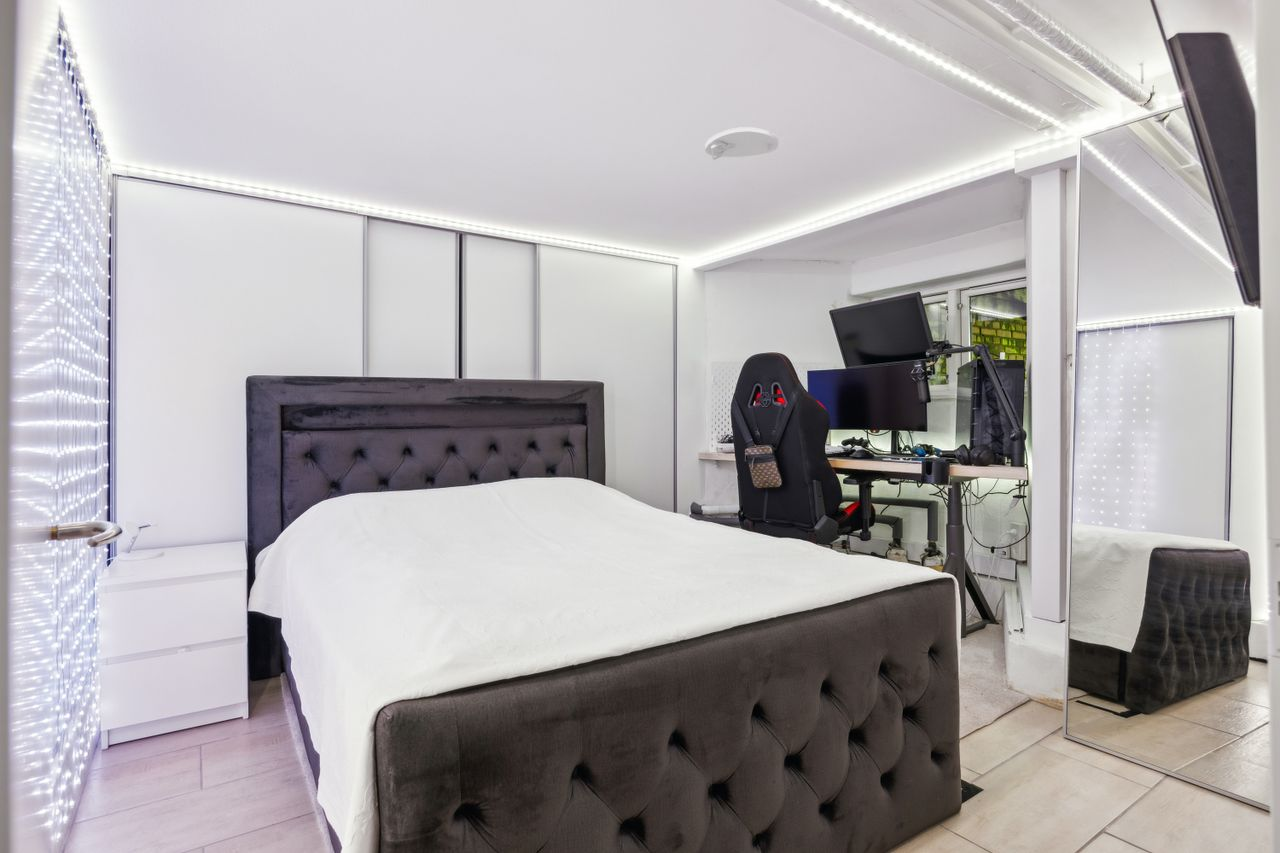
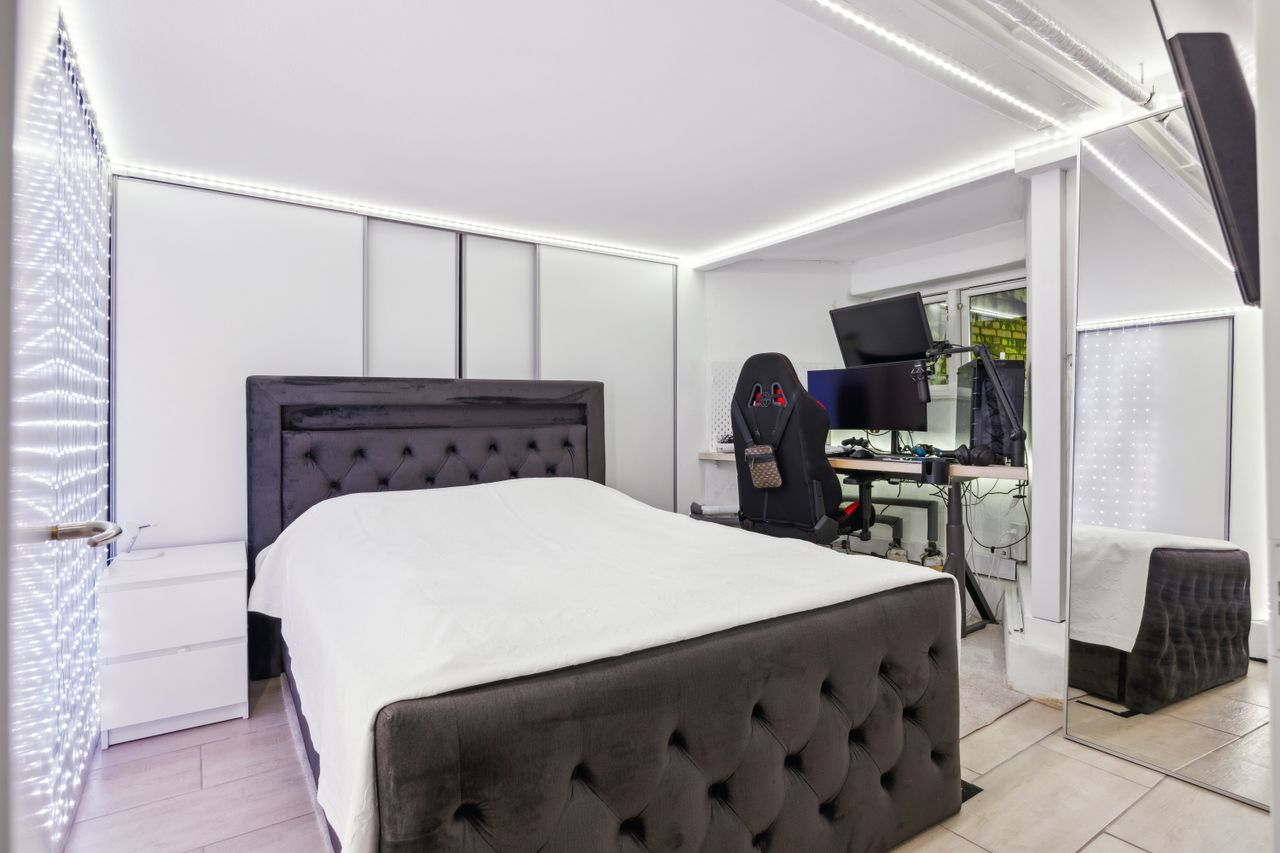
- smoke detector [704,126,779,161]
